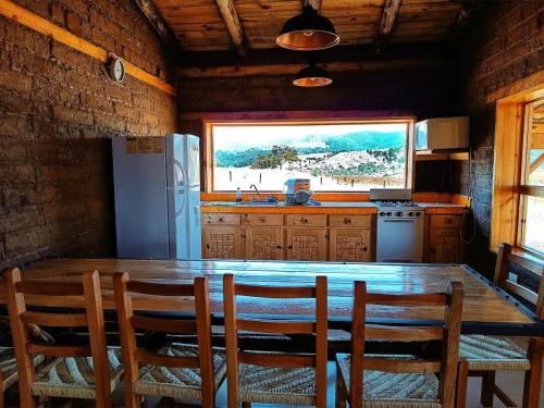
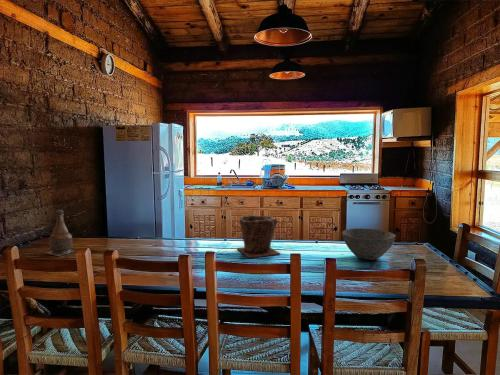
+ plant pot [236,213,282,259]
+ bowl [341,227,397,261]
+ bottle [47,209,77,257]
